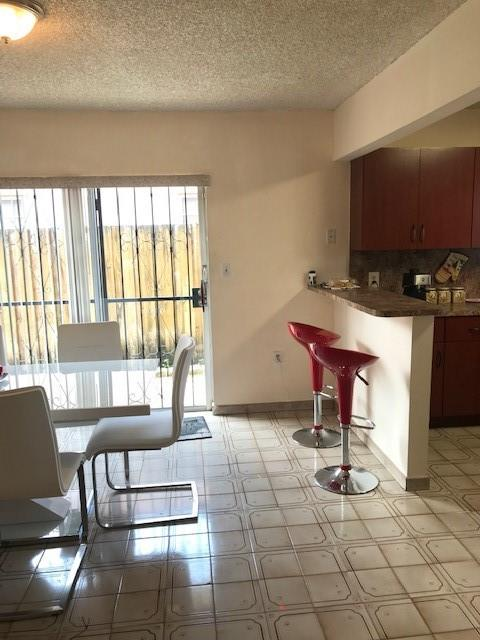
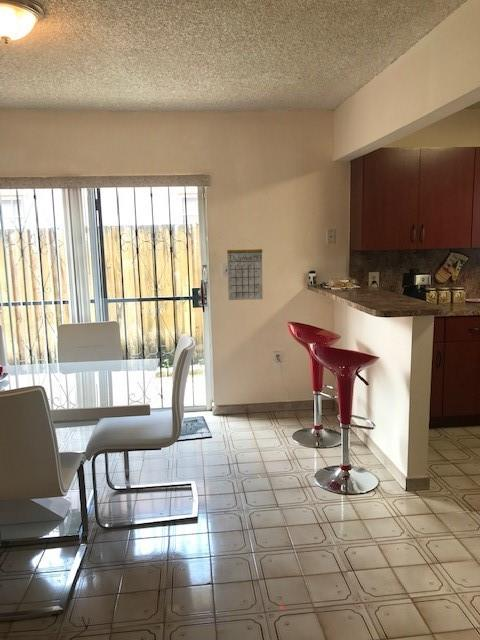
+ calendar [226,237,264,301]
